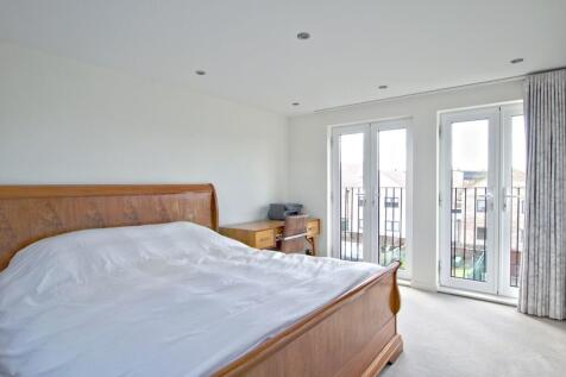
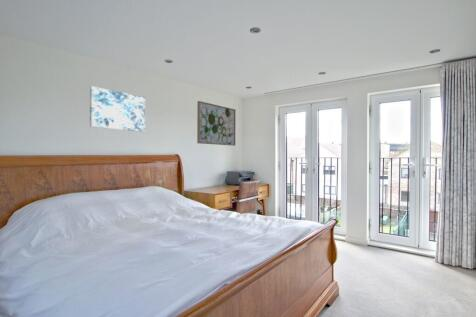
+ wall art [196,100,237,147]
+ wall art [89,85,146,133]
